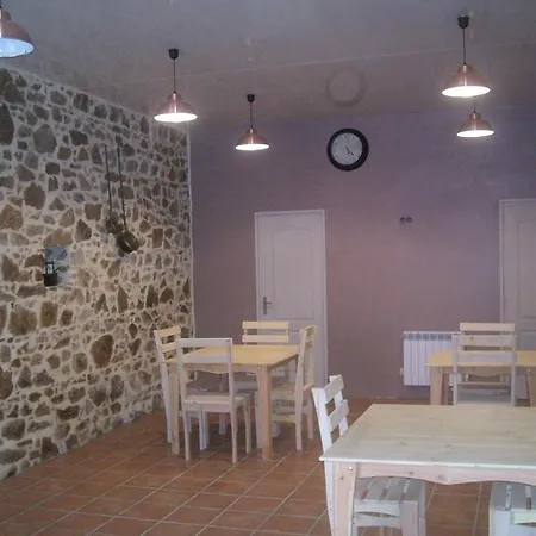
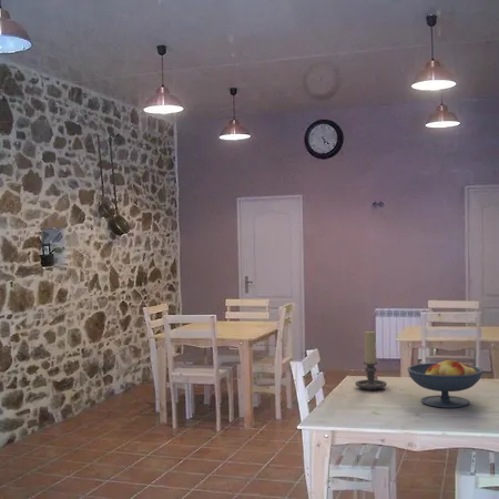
+ fruit bowl [406,357,483,409]
+ candle holder [354,329,388,391]
